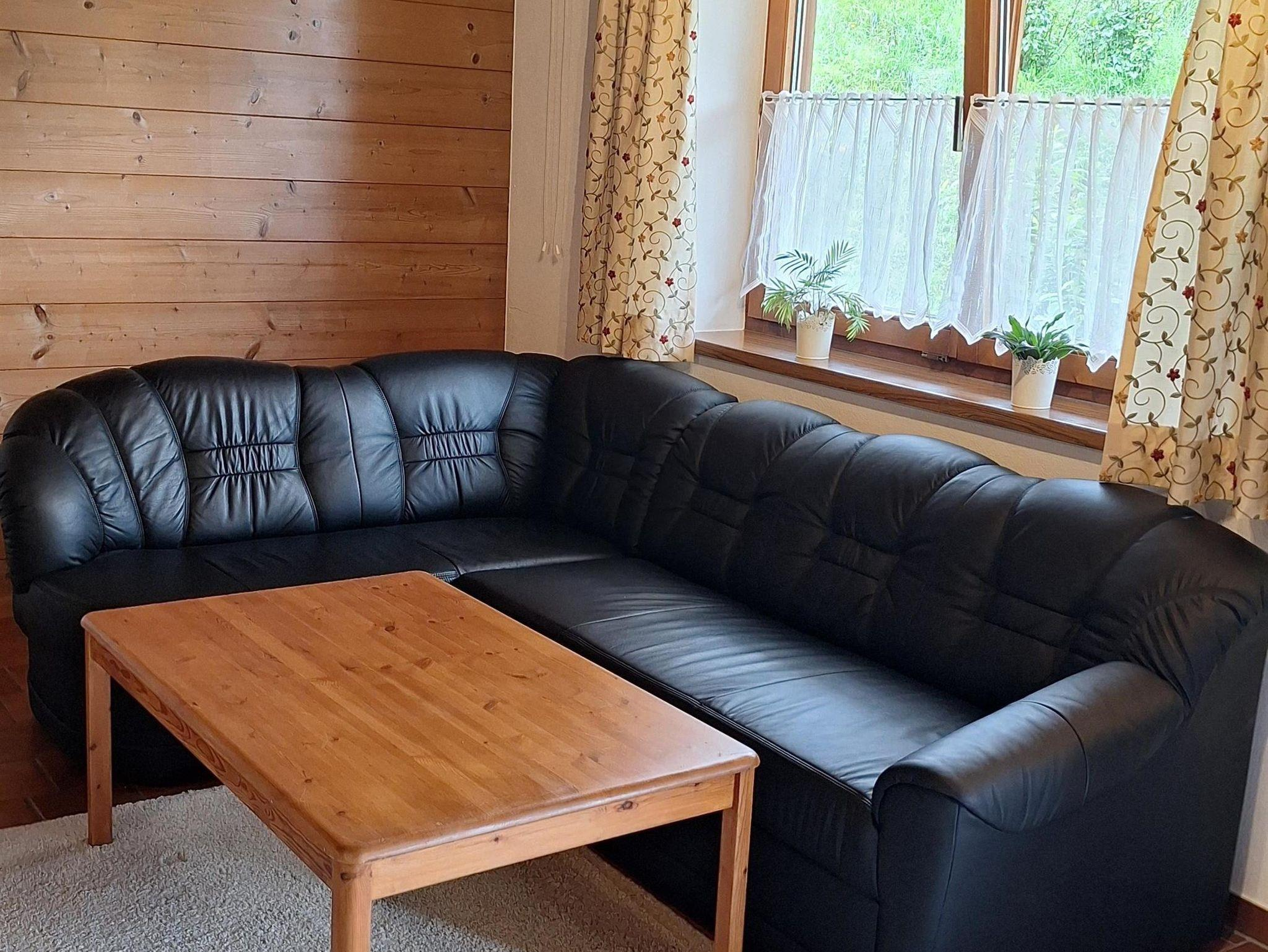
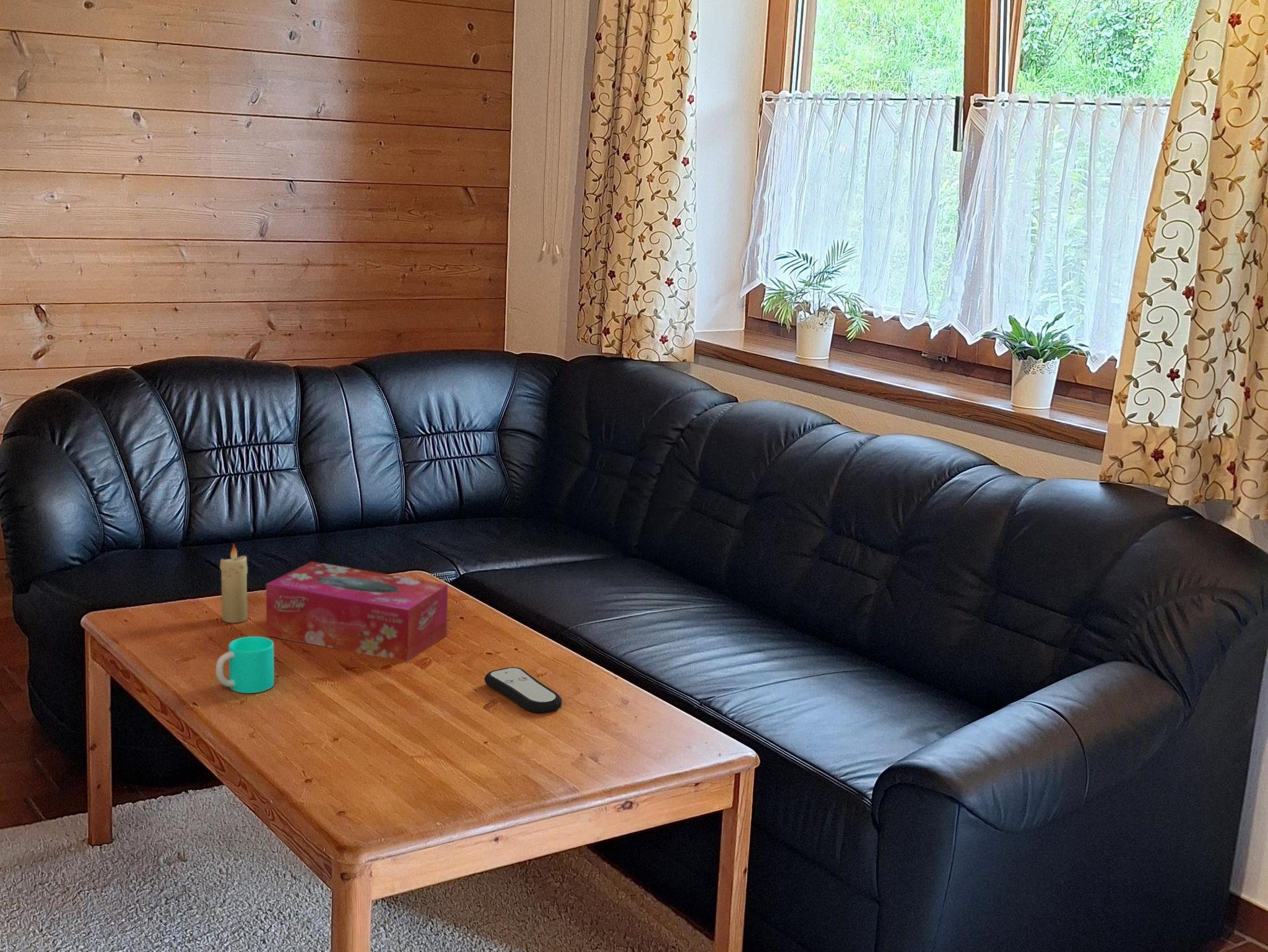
+ tissue box [266,561,448,662]
+ candle [219,543,248,623]
+ remote control [484,667,562,714]
+ cup [215,636,275,694]
